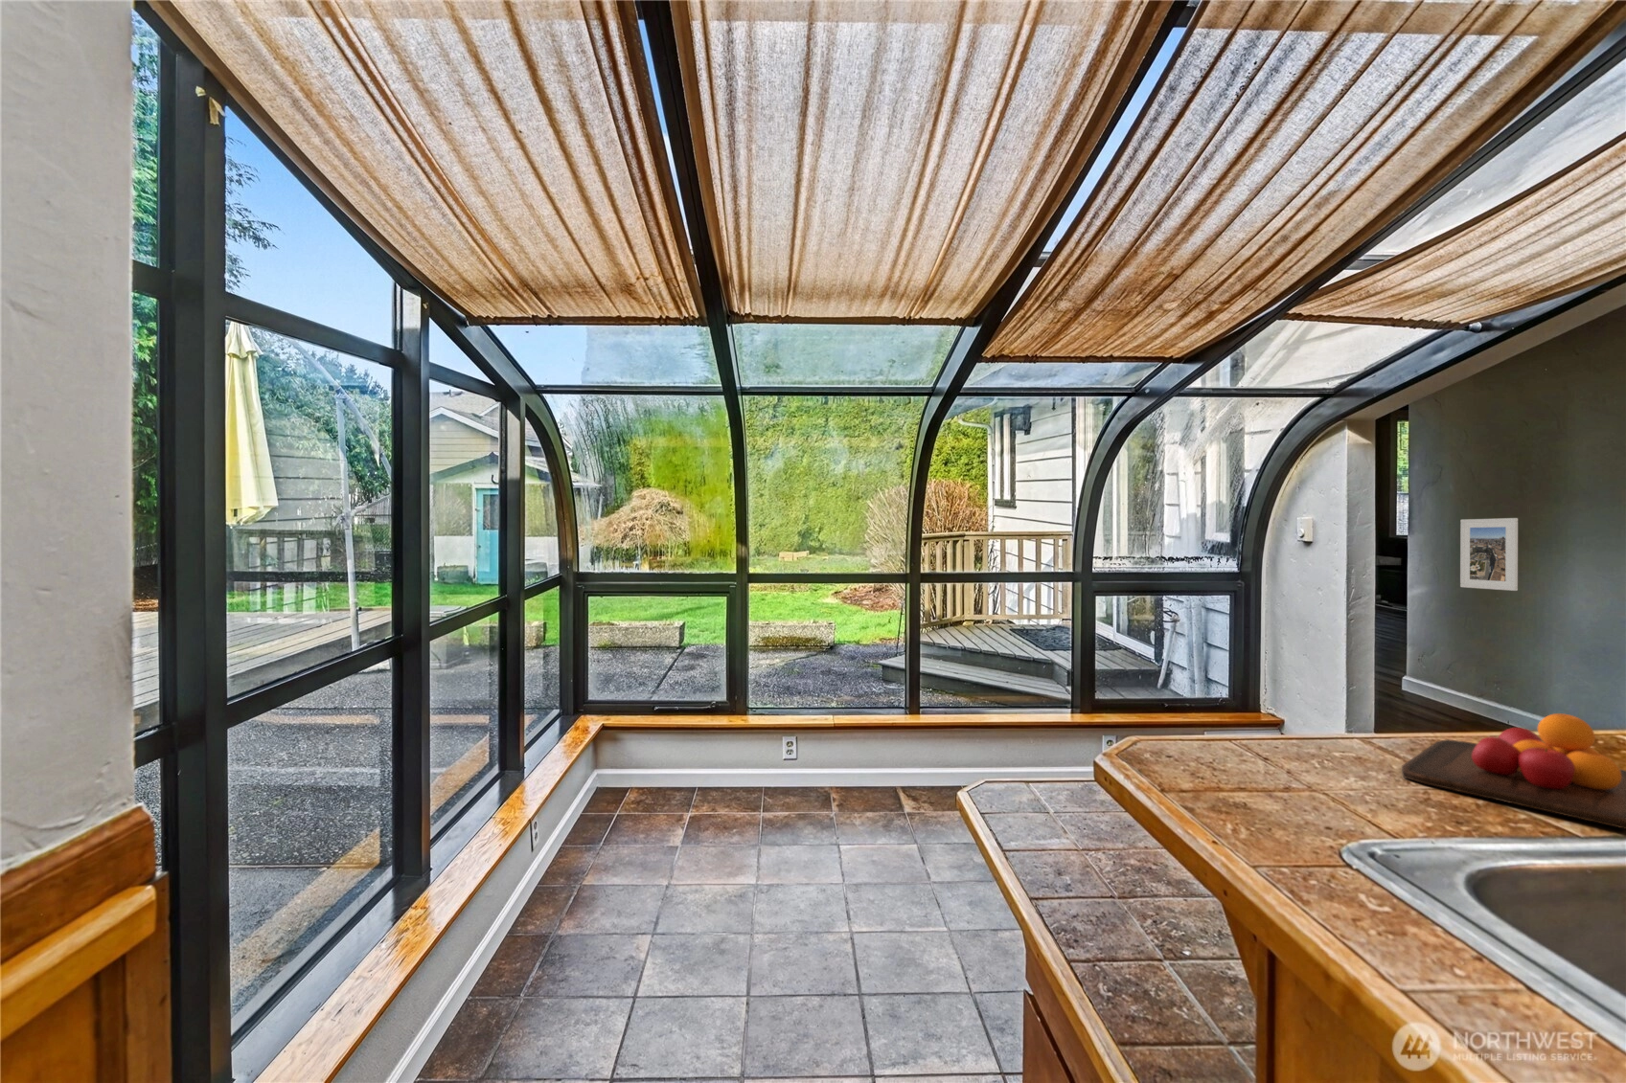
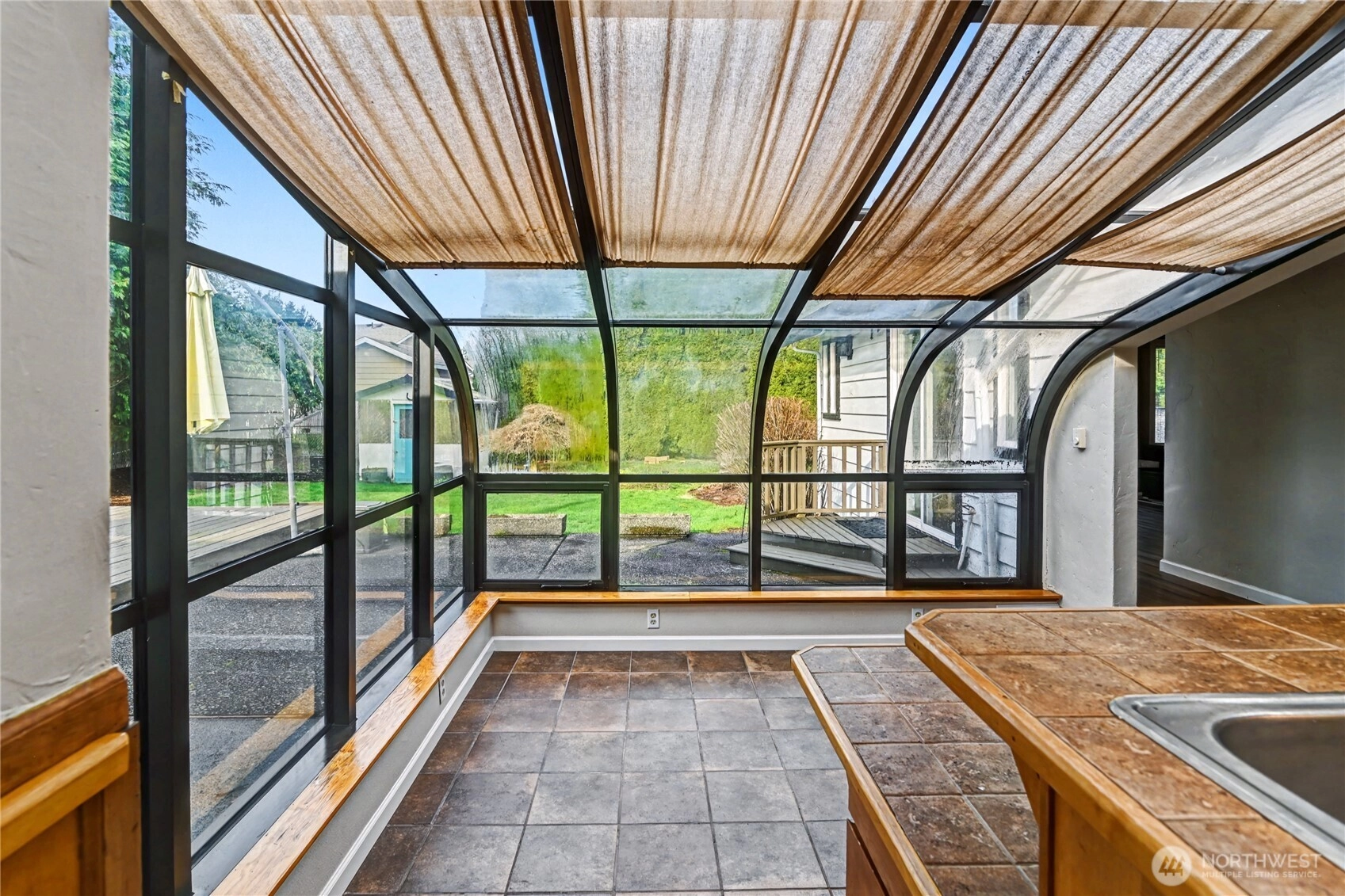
- chopping board [1401,712,1626,830]
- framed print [1459,517,1518,592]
